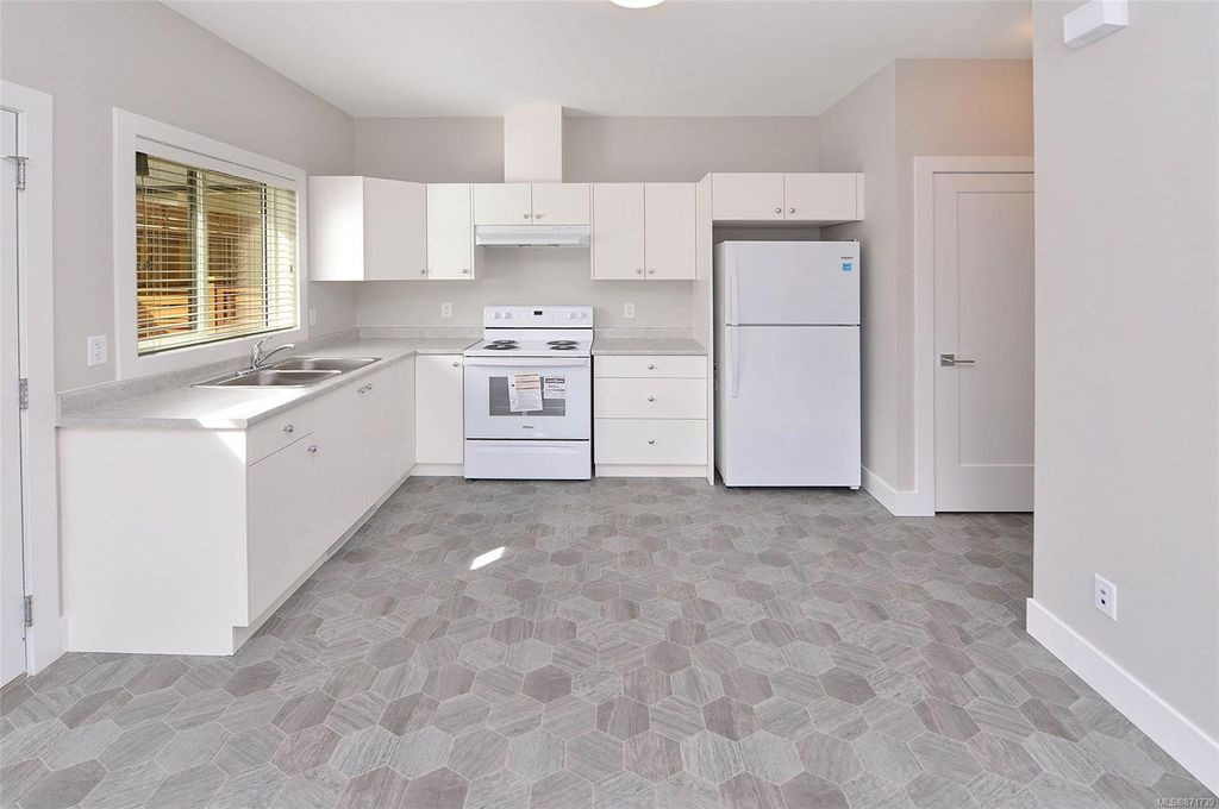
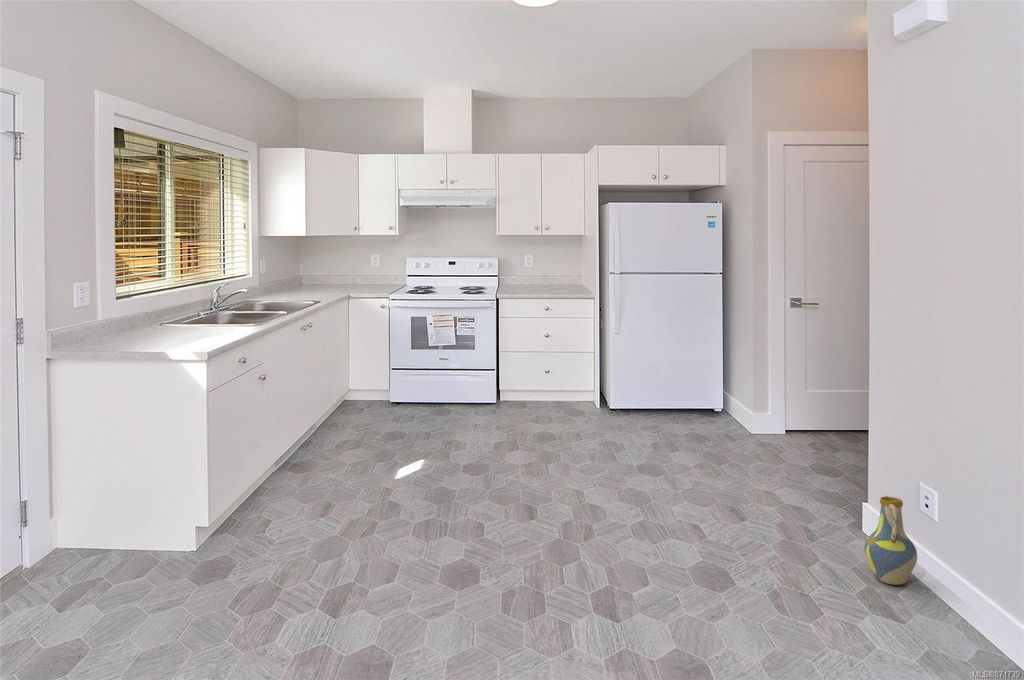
+ vase [863,495,918,586]
